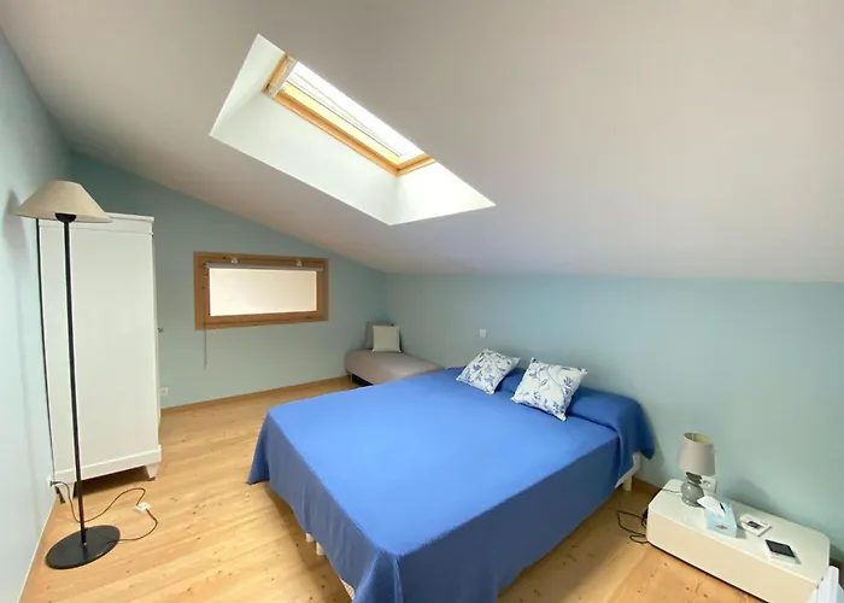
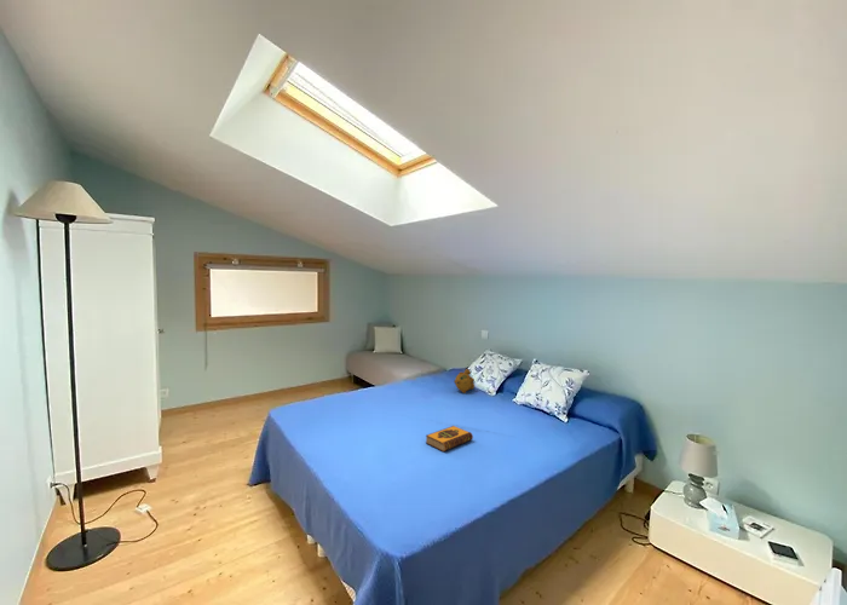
+ hardback book [425,425,474,453]
+ stuffed bear [453,368,476,394]
